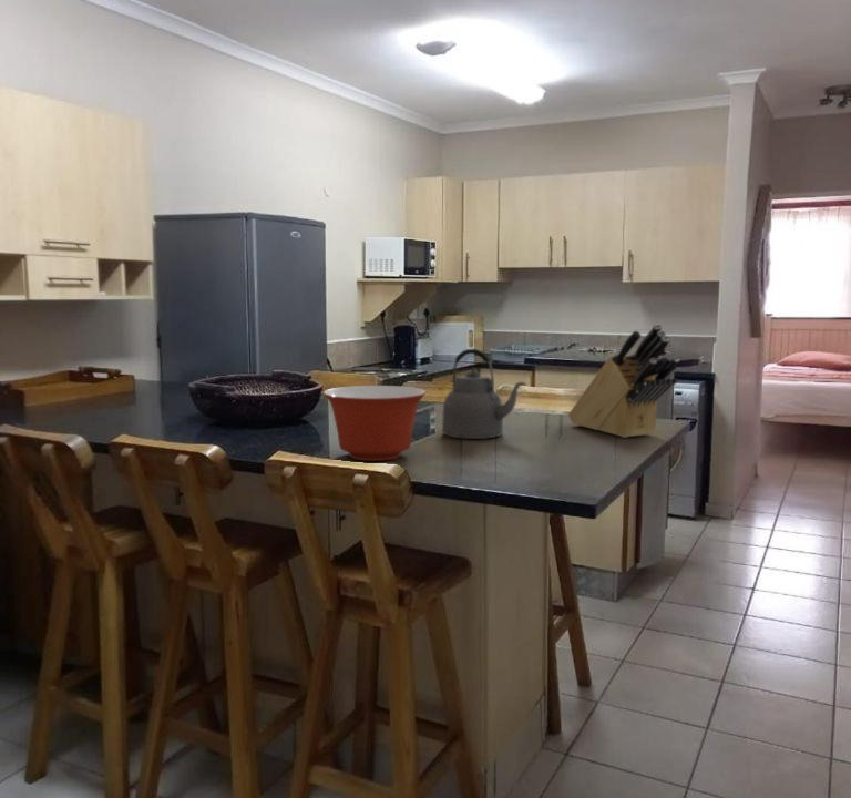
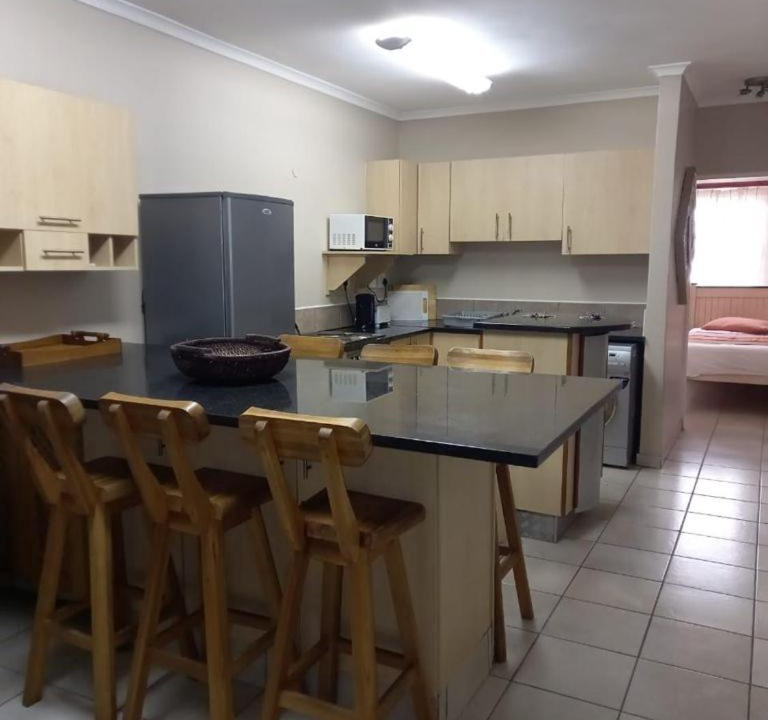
- kettle [441,348,527,440]
- knife block [567,323,680,439]
- mixing bowl [321,385,427,462]
